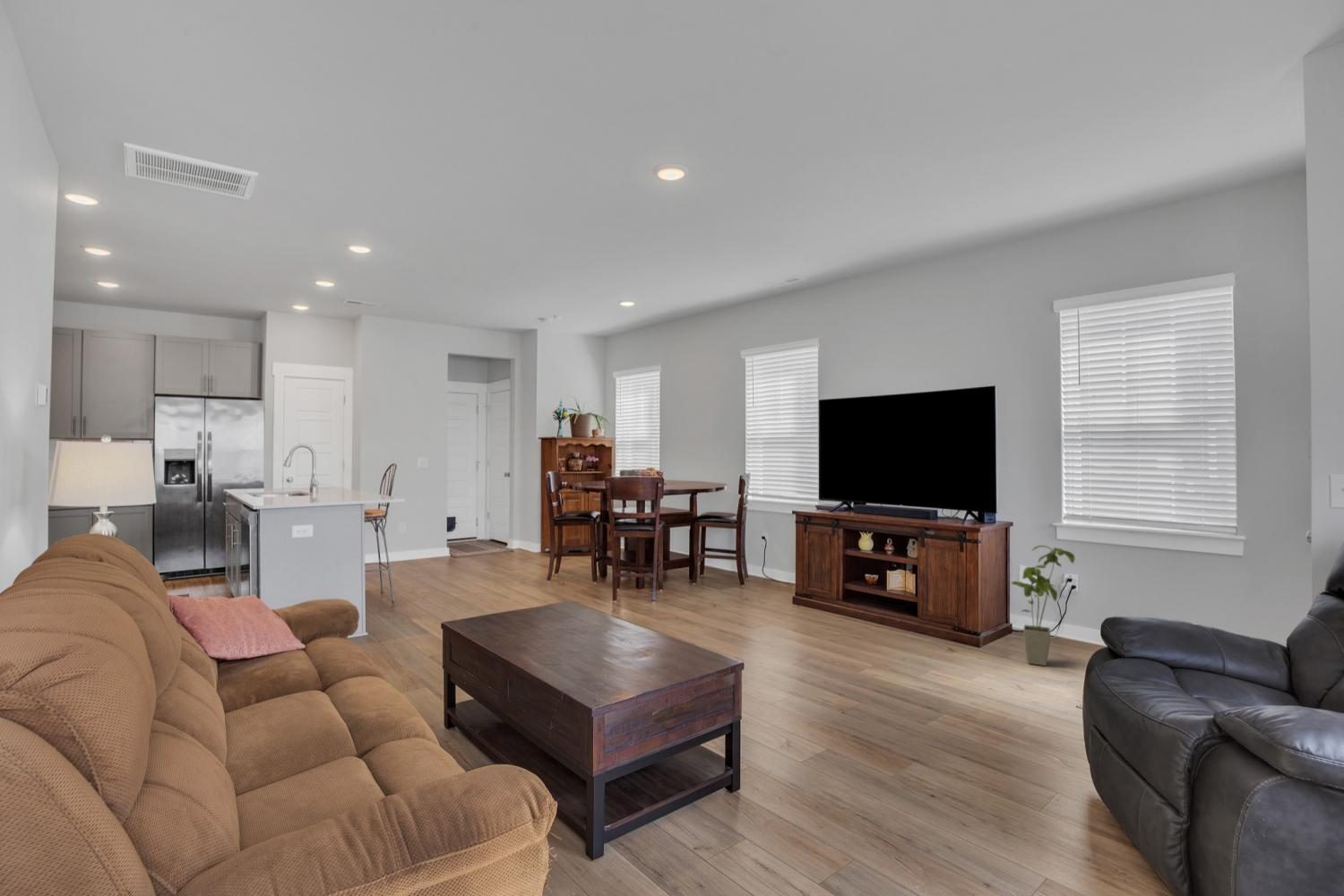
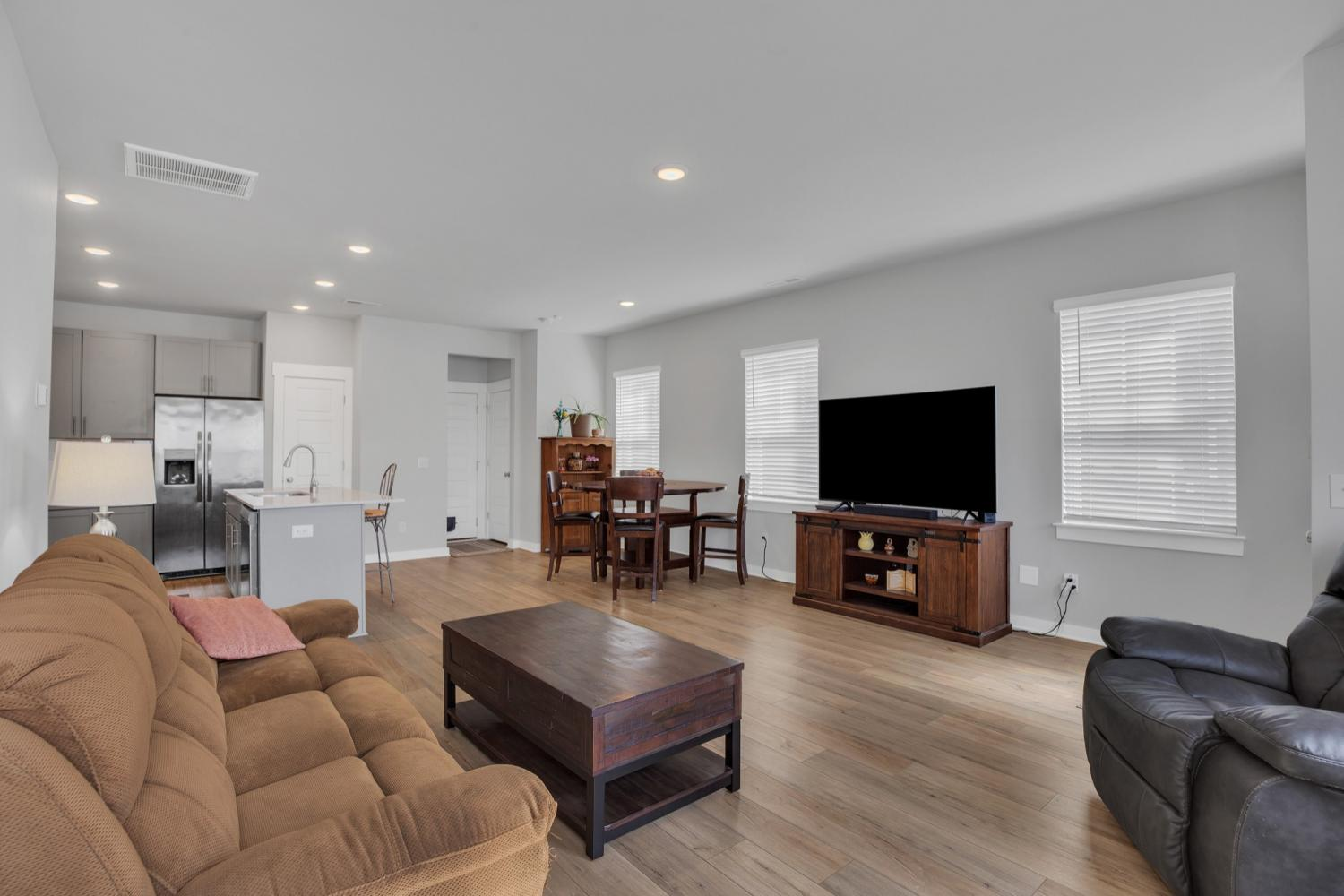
- house plant [1011,545,1076,667]
